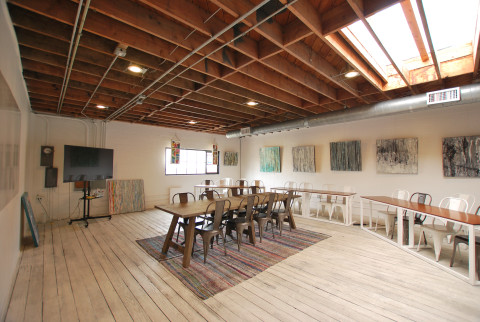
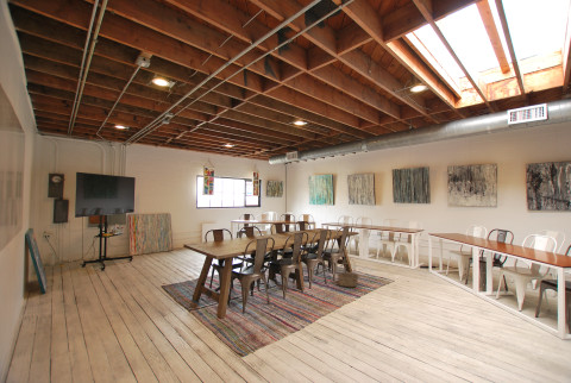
+ basket [335,258,360,288]
